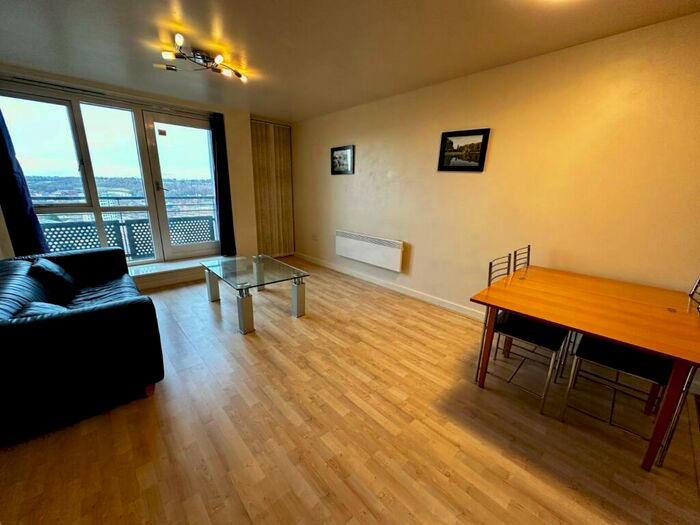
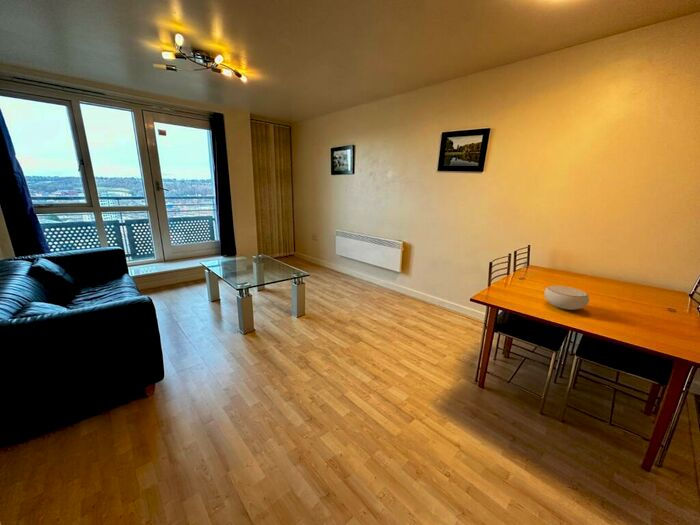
+ bowl [543,285,590,311]
